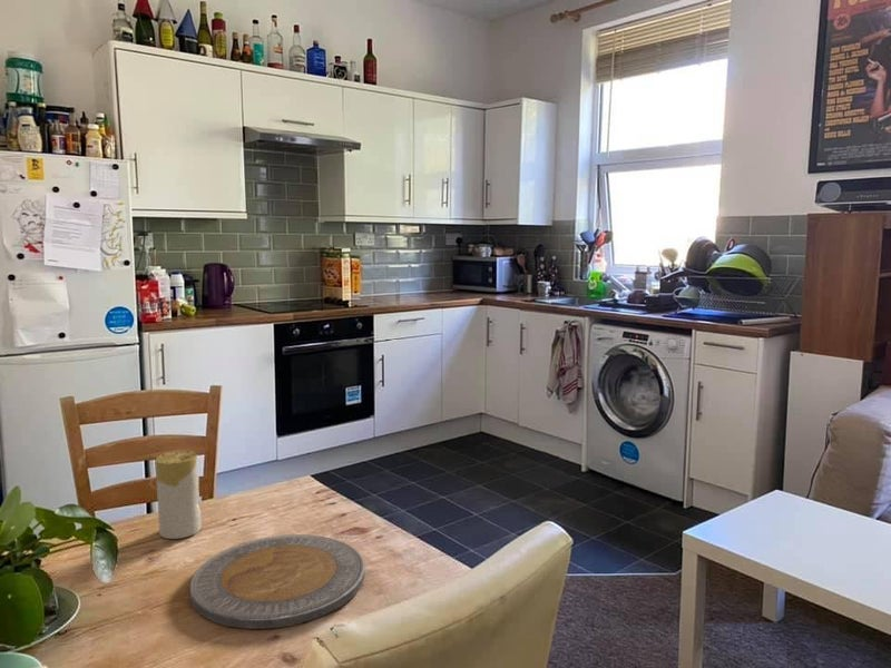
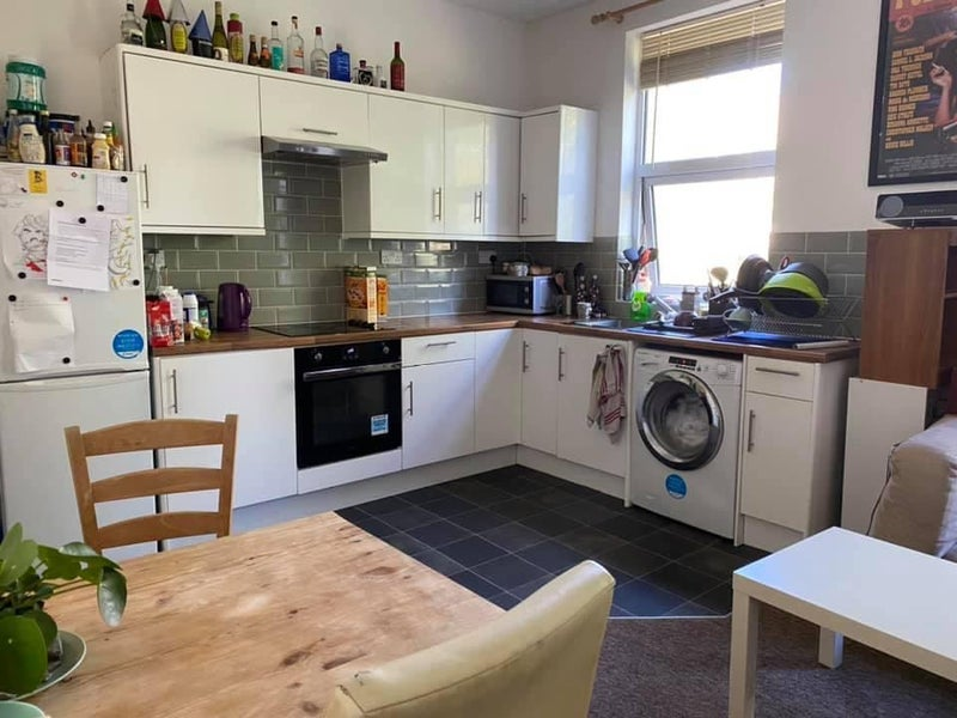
- plate [188,533,365,630]
- candle [154,450,203,540]
